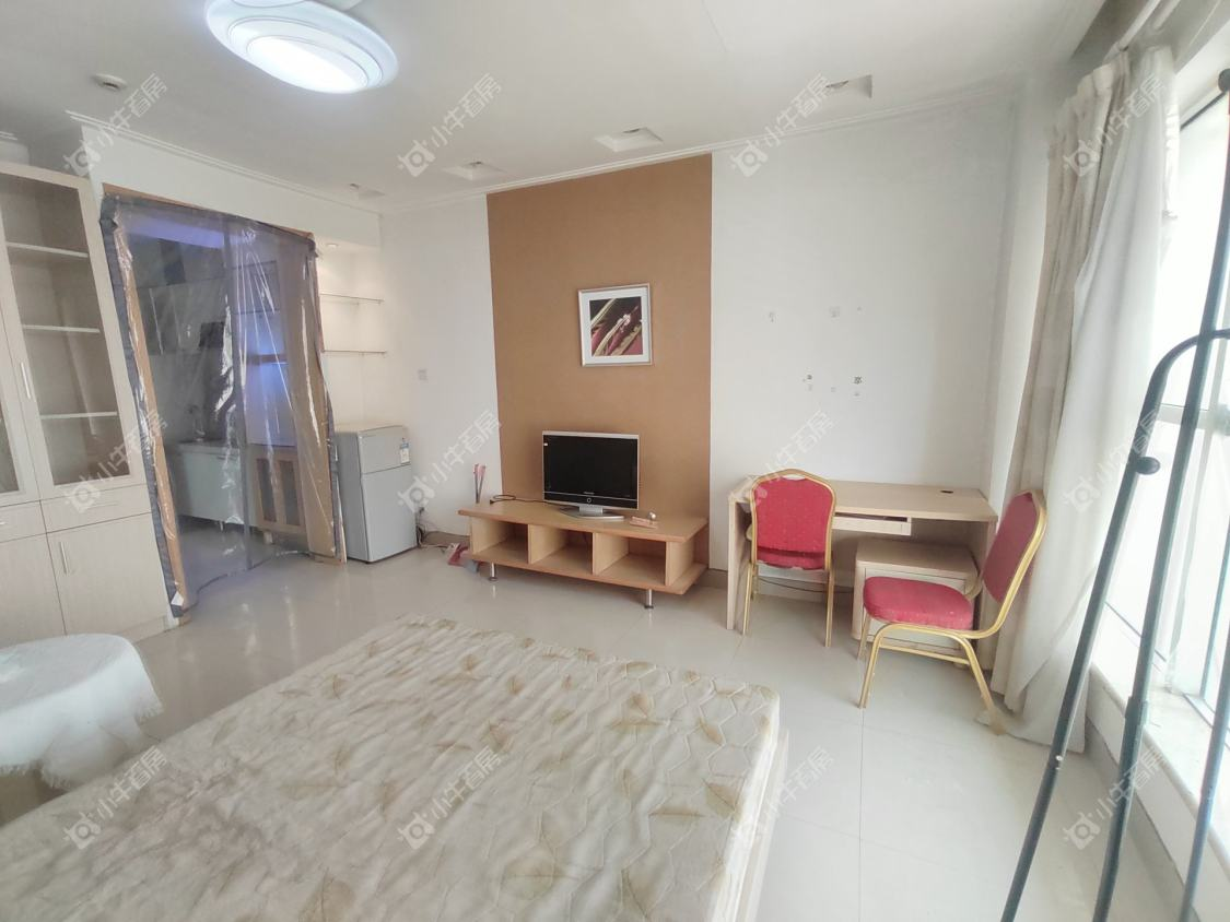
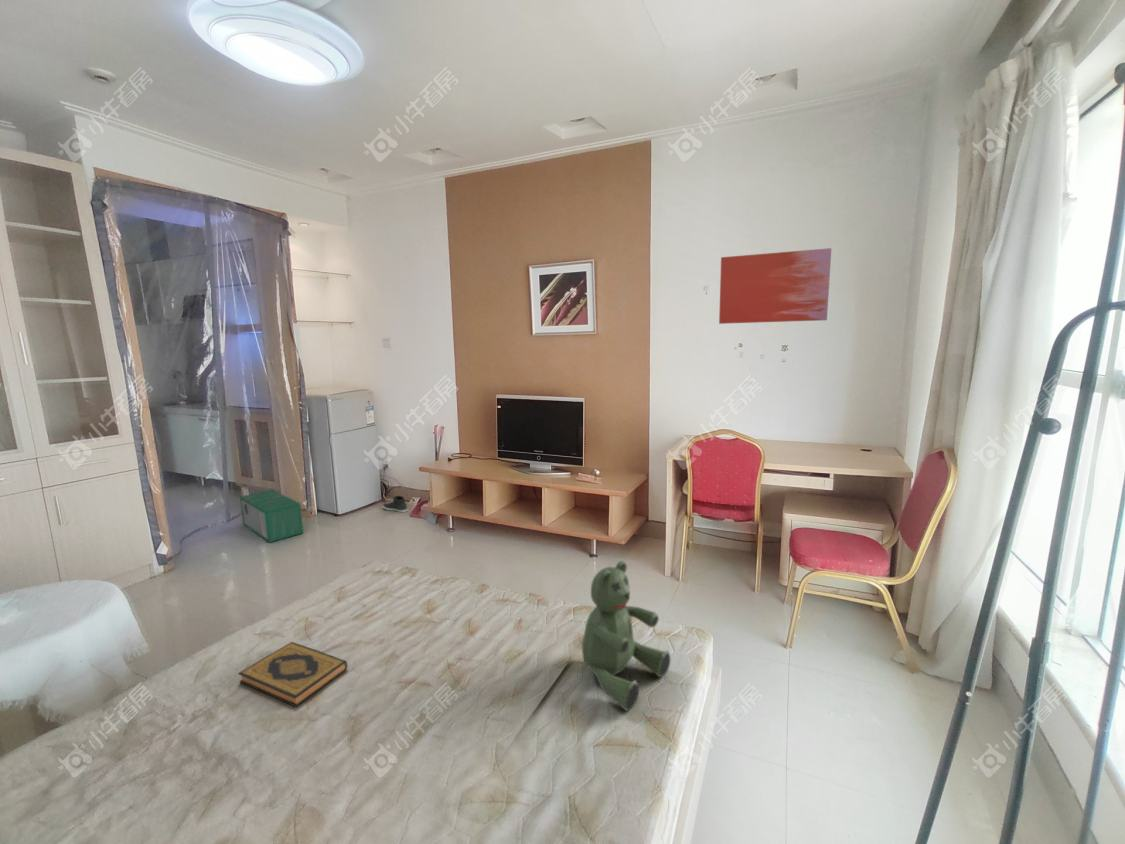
+ wall art [718,247,832,325]
+ sneaker [381,495,408,513]
+ hardback book [238,641,348,708]
+ storage bin [239,489,304,544]
+ teddy bear [581,559,672,712]
